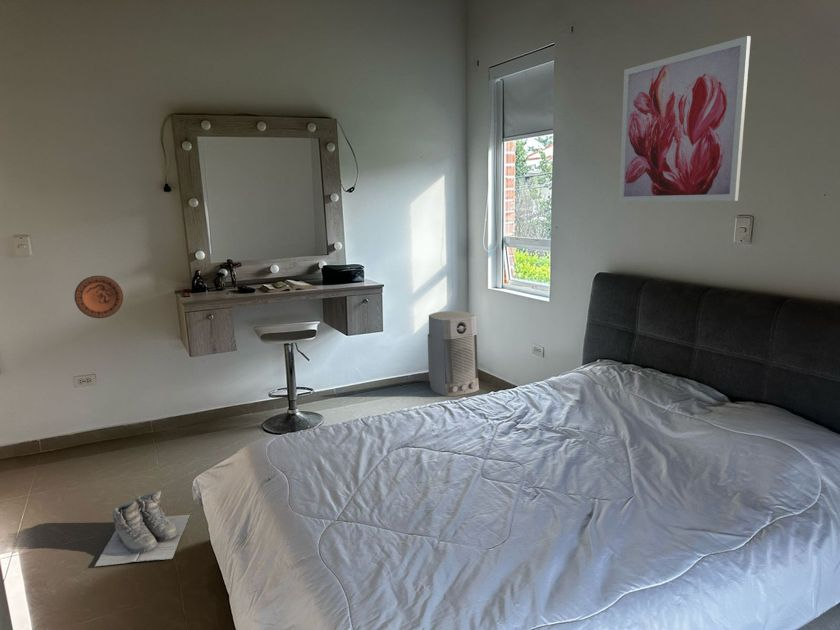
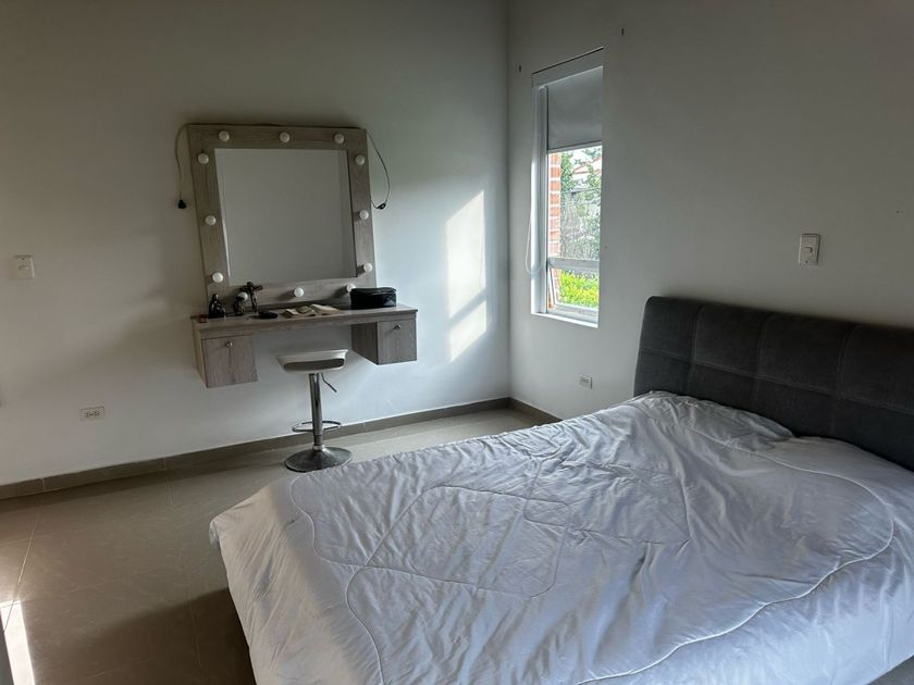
- air purifier [427,310,480,397]
- wall art [618,35,752,203]
- boots [94,490,191,567]
- decorative plate [73,275,124,319]
